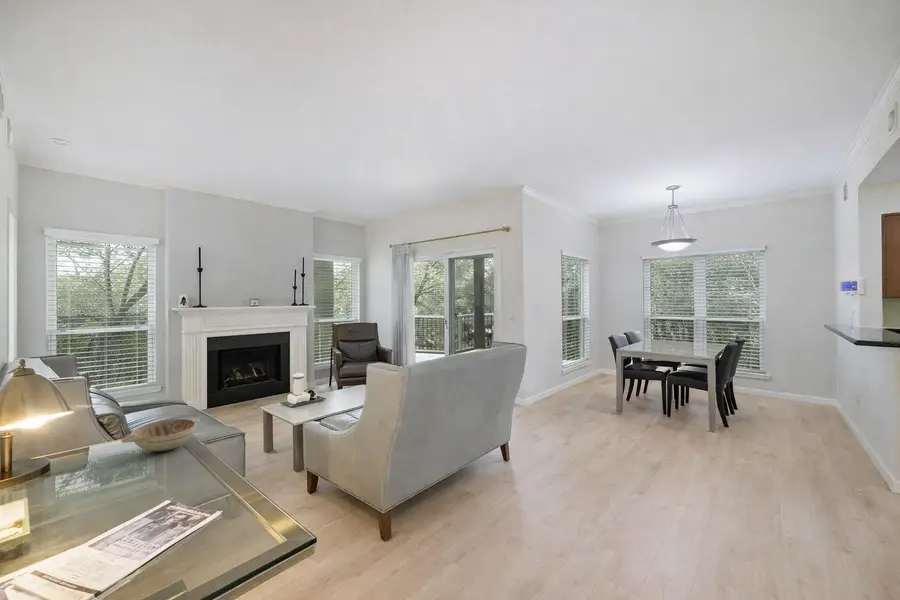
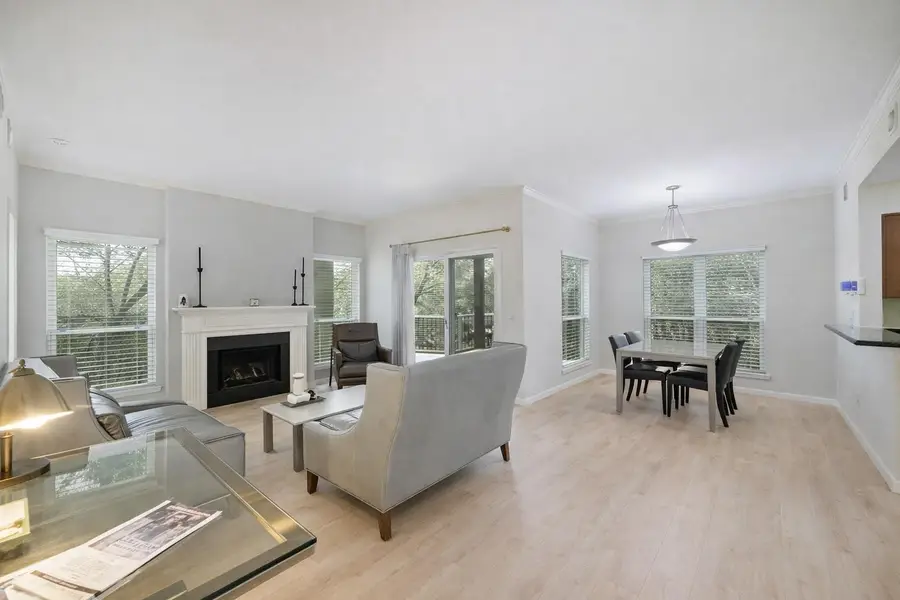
- decorative bowl [120,417,201,452]
